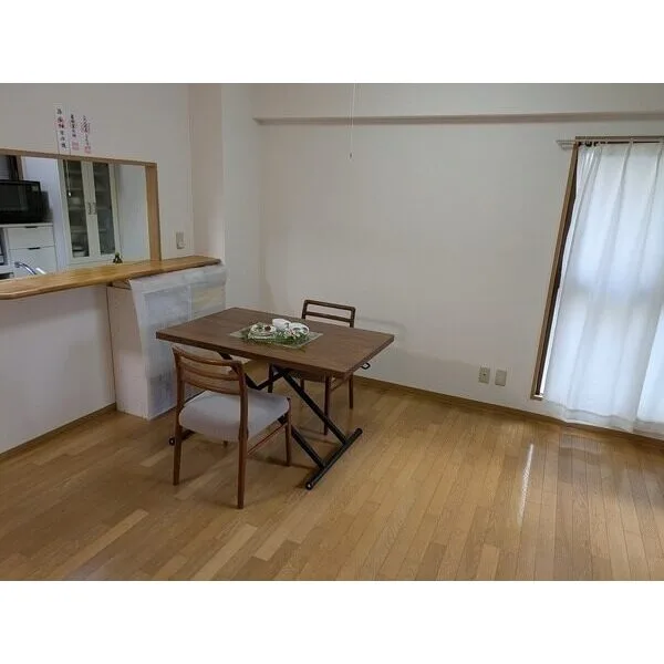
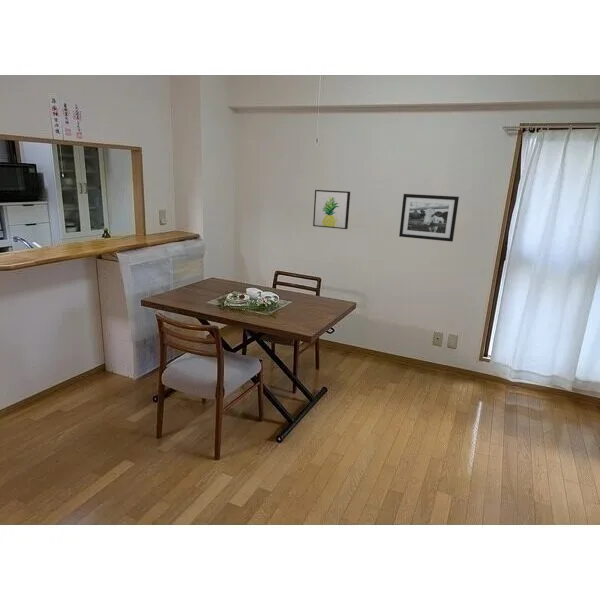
+ picture frame [398,193,460,243]
+ wall art [312,189,351,230]
